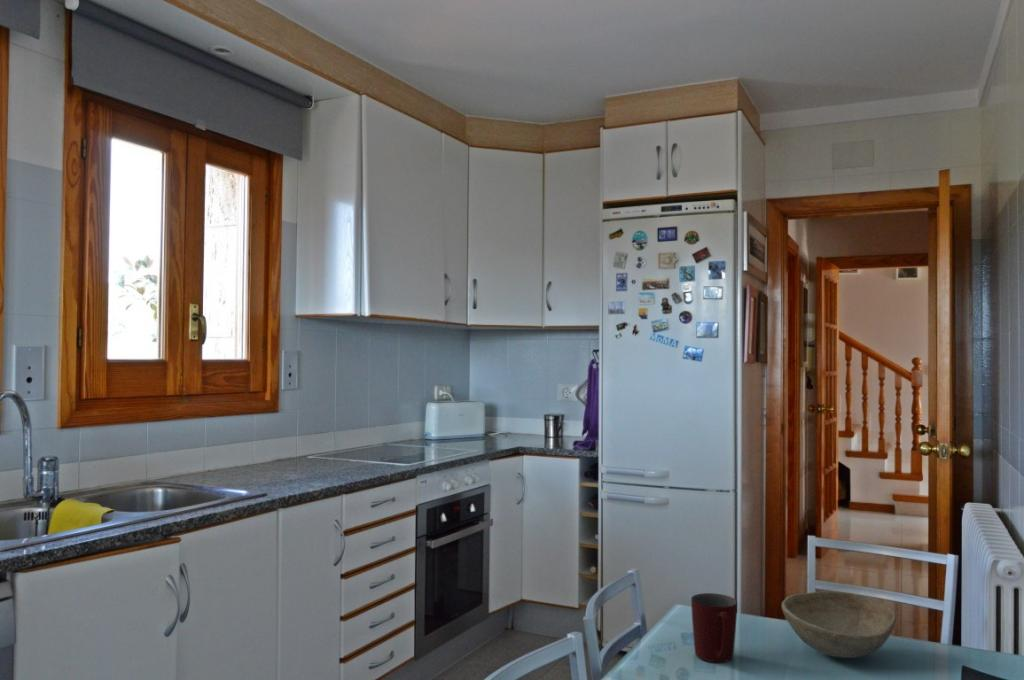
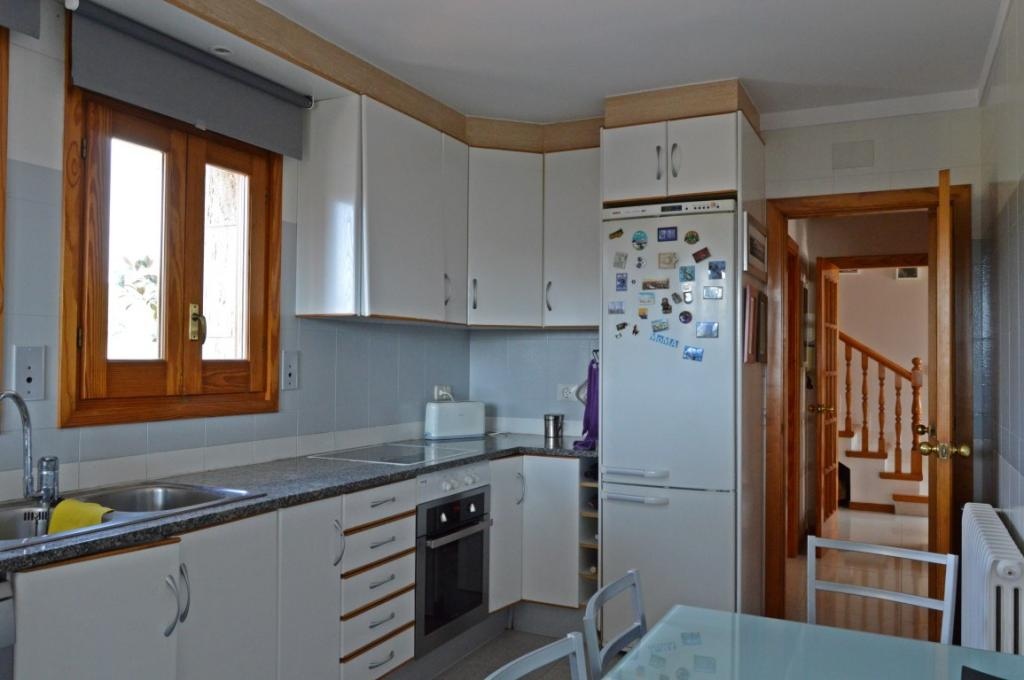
- mug [690,592,738,663]
- bowl [781,591,897,659]
